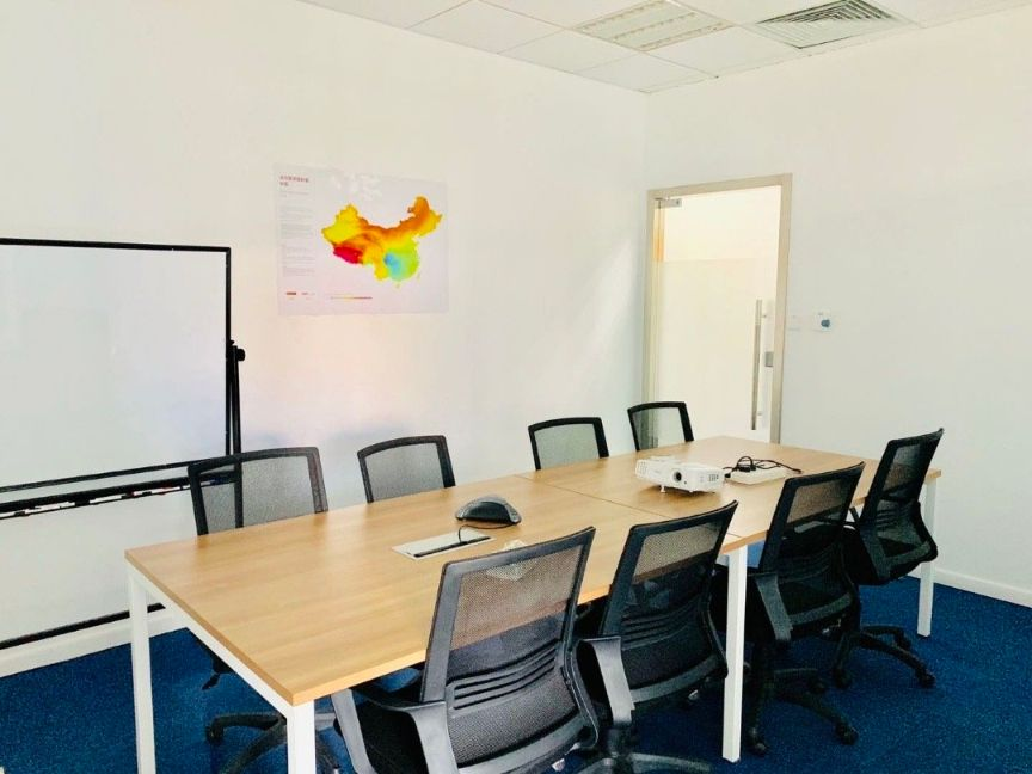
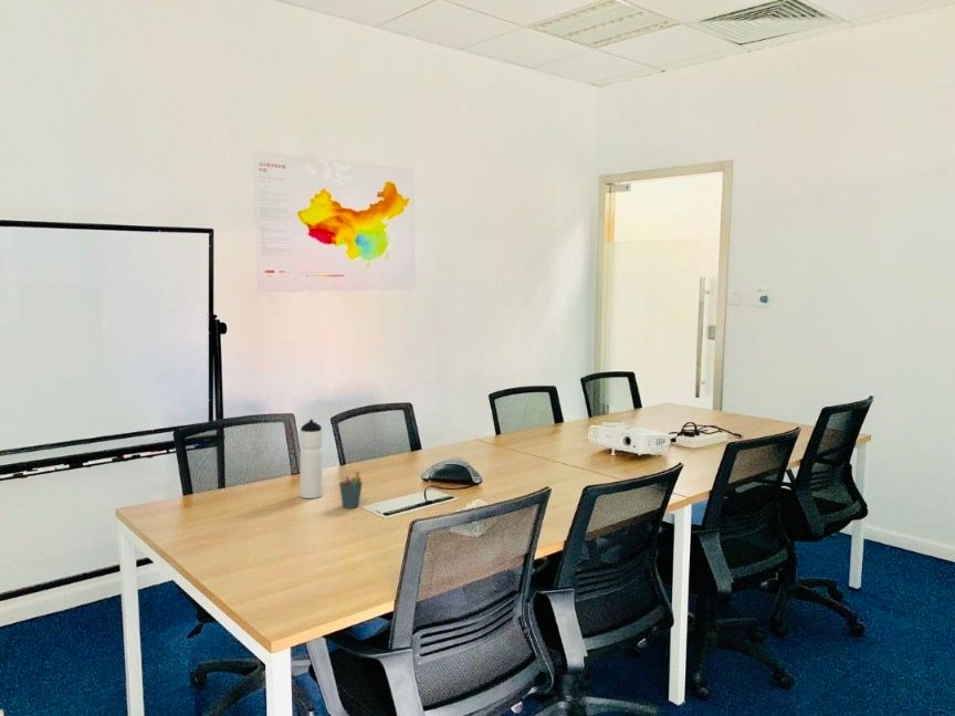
+ pen holder [338,468,364,509]
+ water bottle [300,419,324,499]
